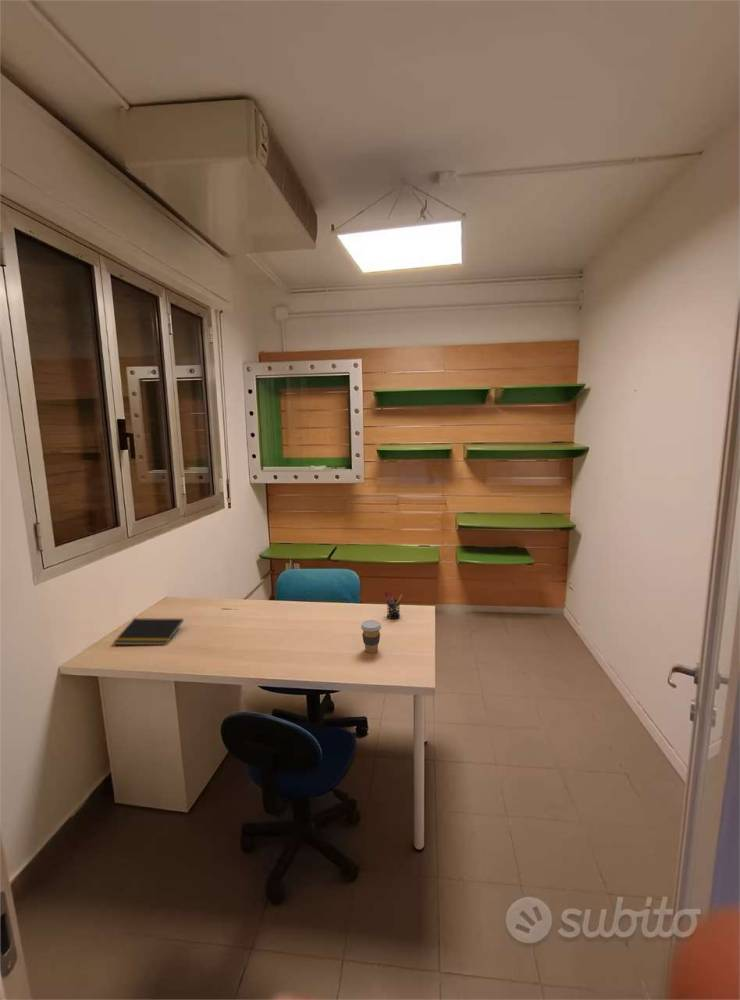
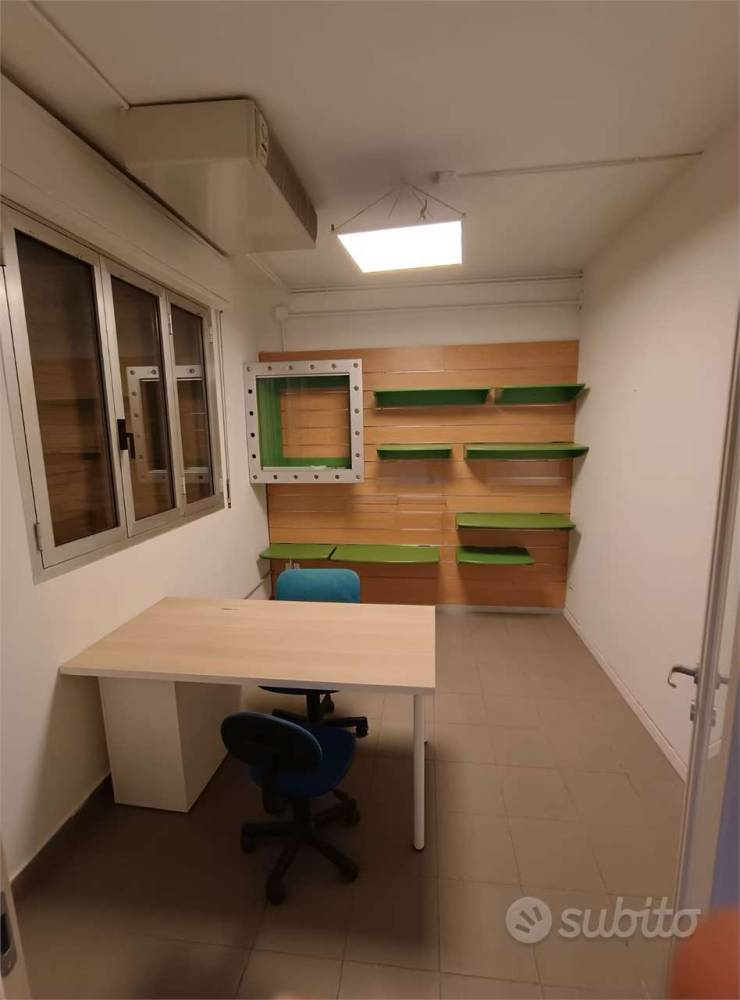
- notepad [113,617,185,646]
- coffee cup [360,619,382,654]
- pen holder [384,590,403,620]
